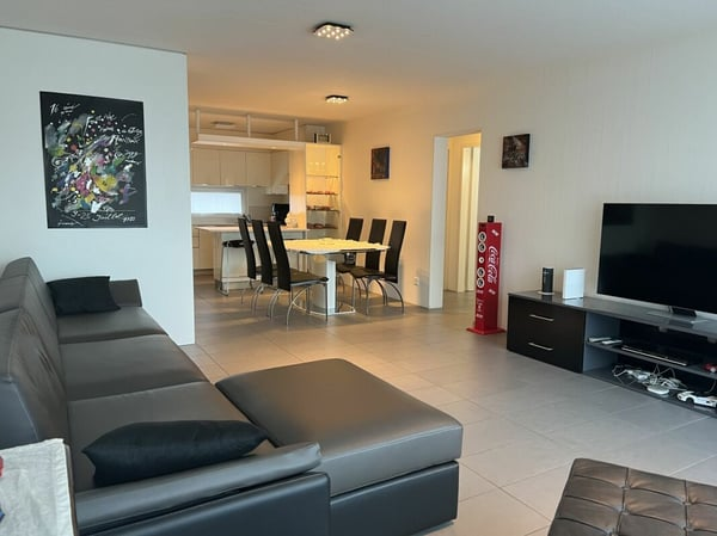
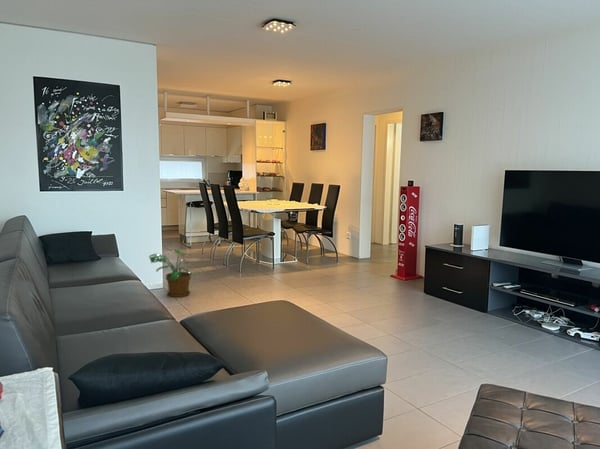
+ potted plant [148,249,196,298]
